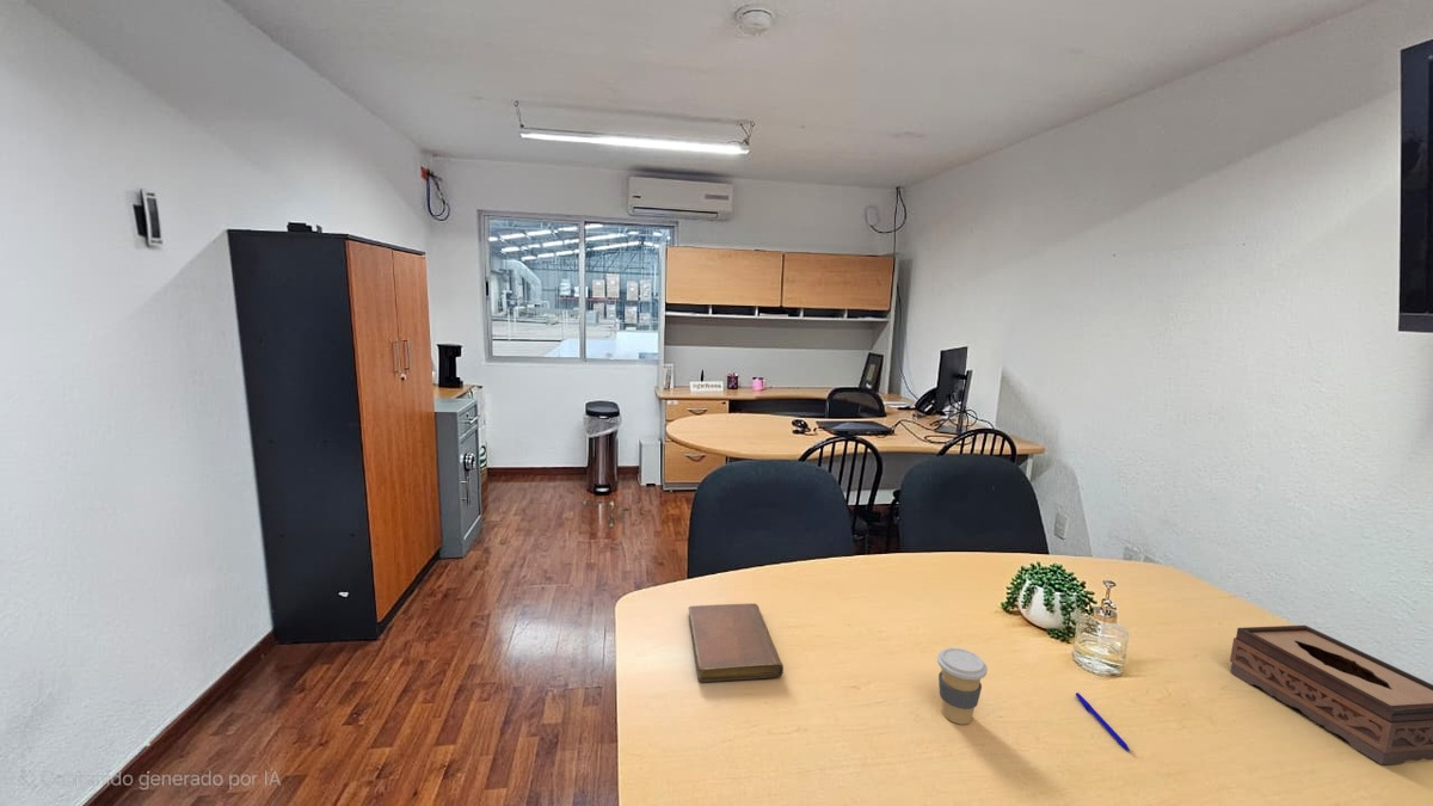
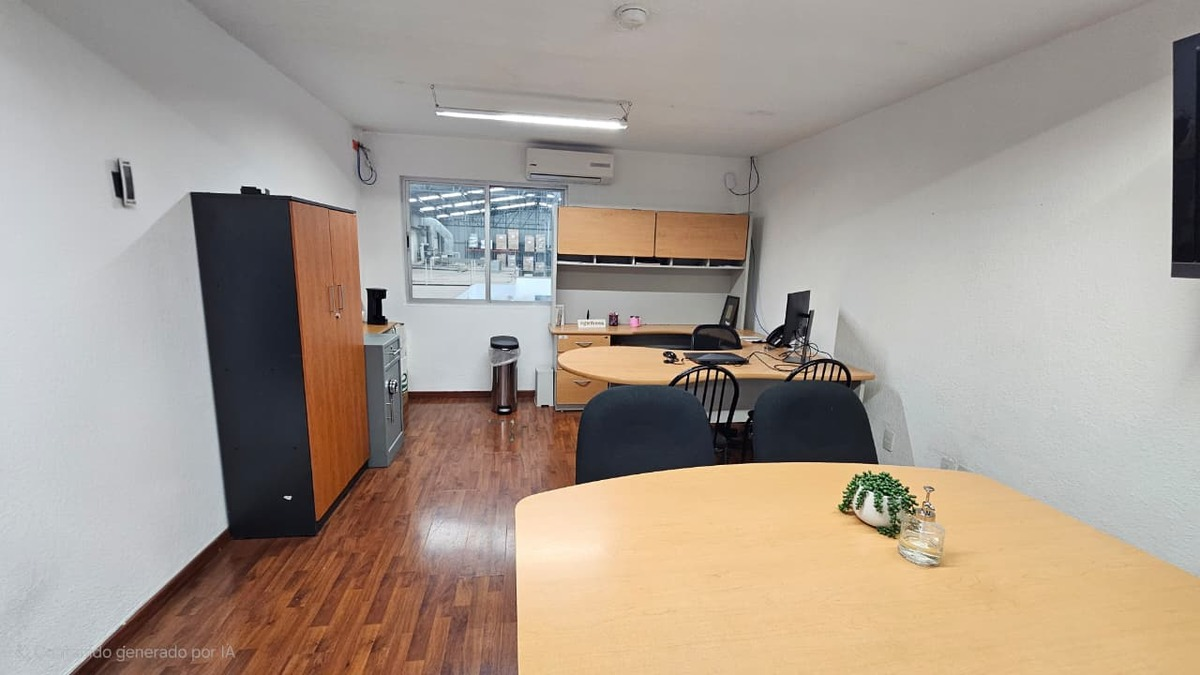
- pen [1075,691,1132,753]
- coffee cup [936,647,989,726]
- notebook [688,602,785,683]
- tissue box [1229,625,1433,765]
